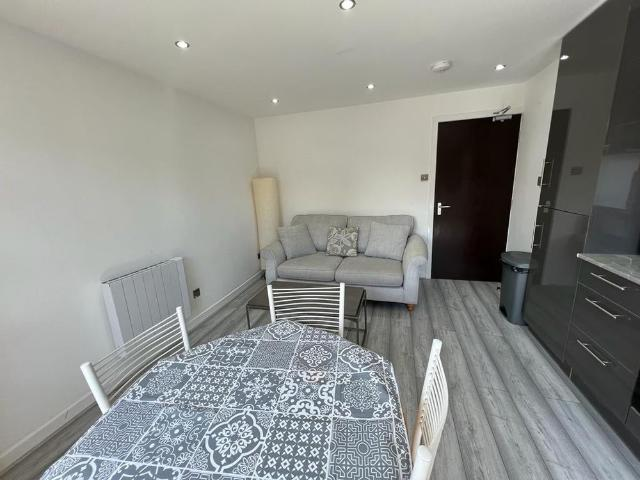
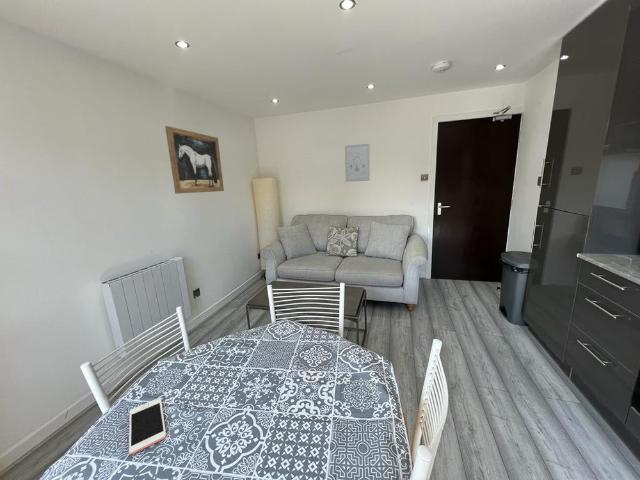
+ wall art [164,125,225,195]
+ cell phone [128,397,167,455]
+ wall art [344,143,371,183]
